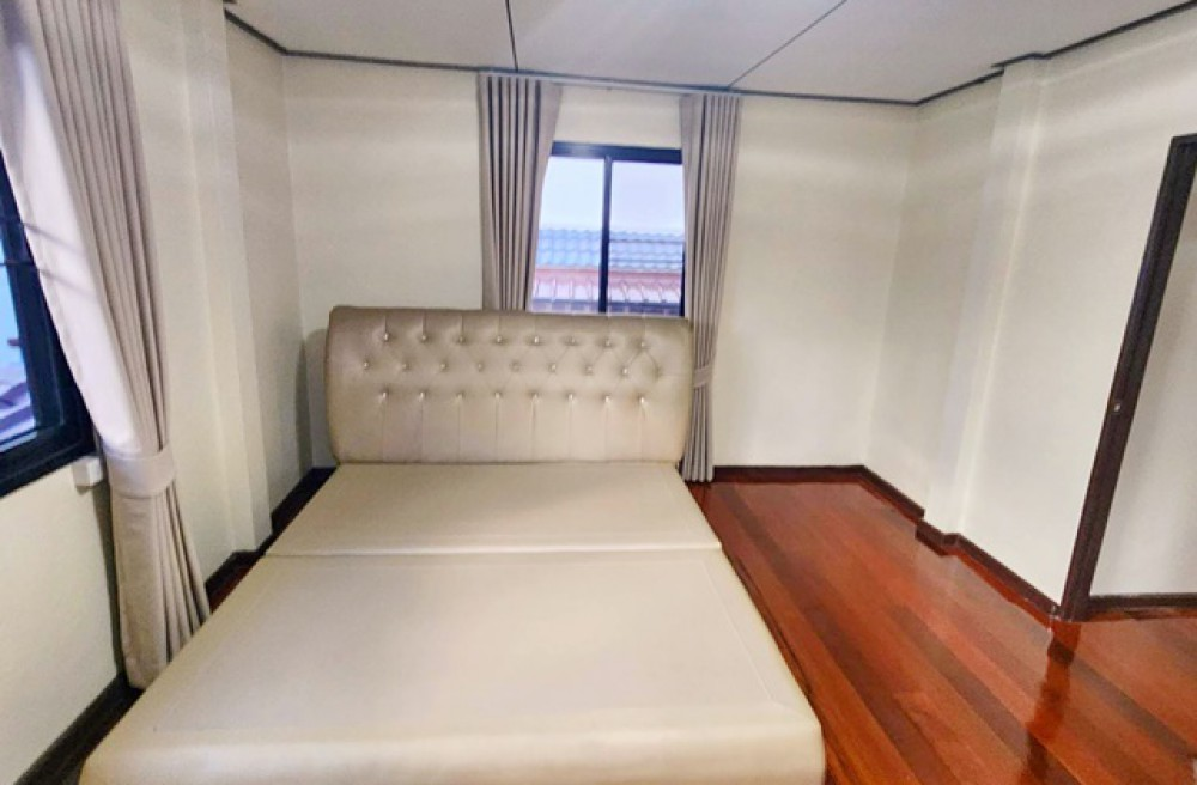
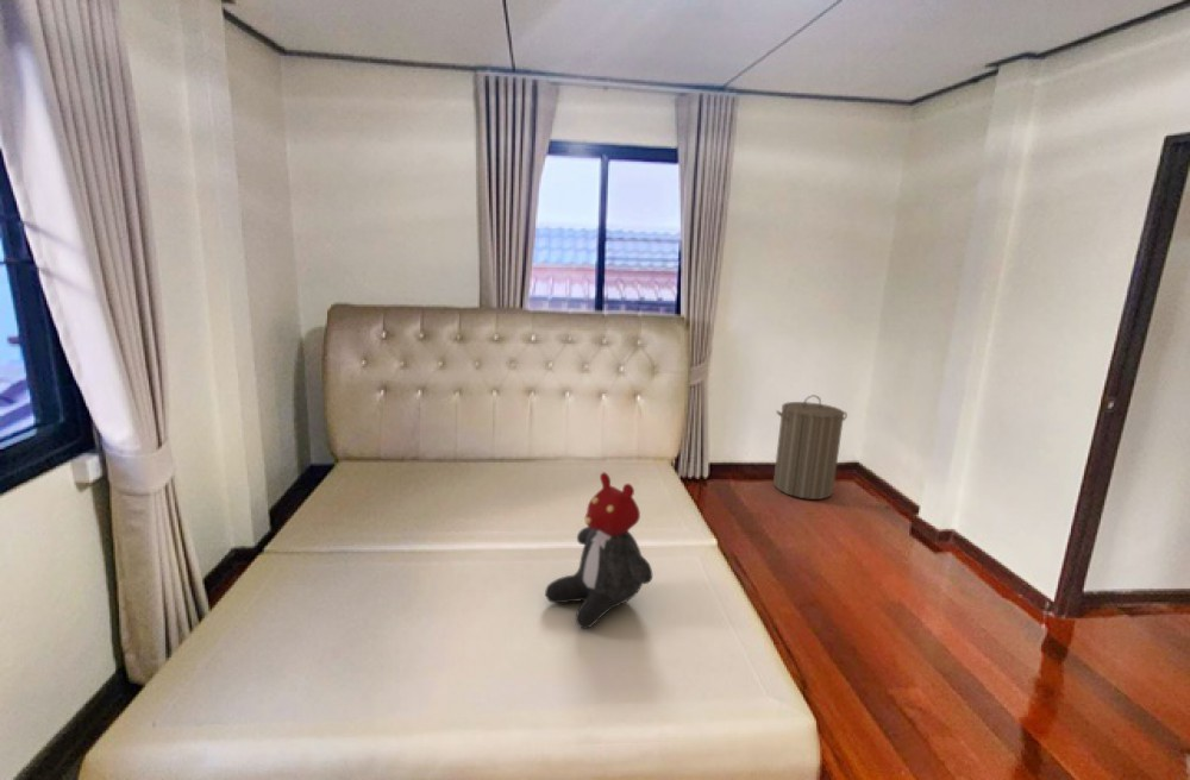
+ laundry hamper [772,395,848,501]
+ teddy bear [544,471,653,630]
